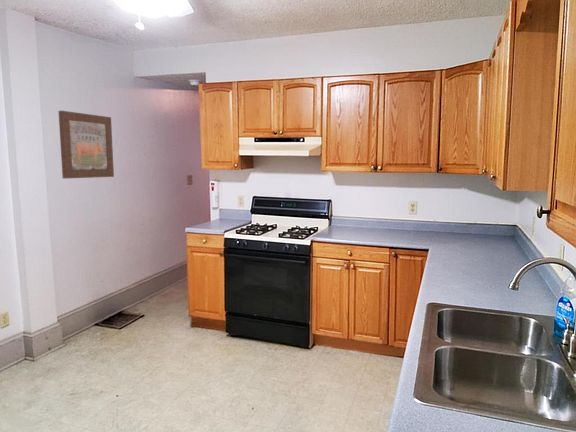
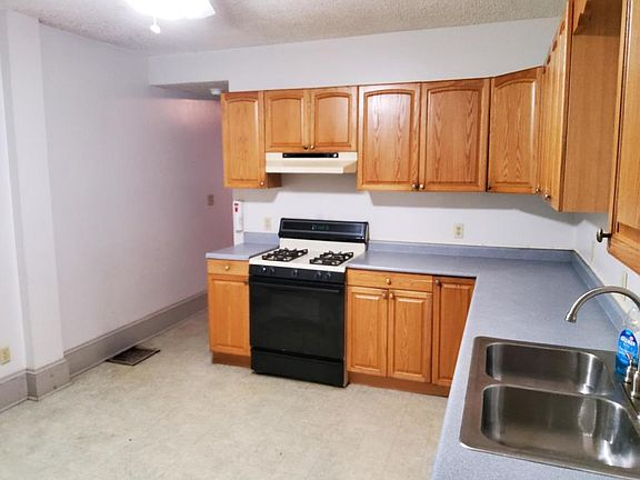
- wall art [57,110,115,179]
